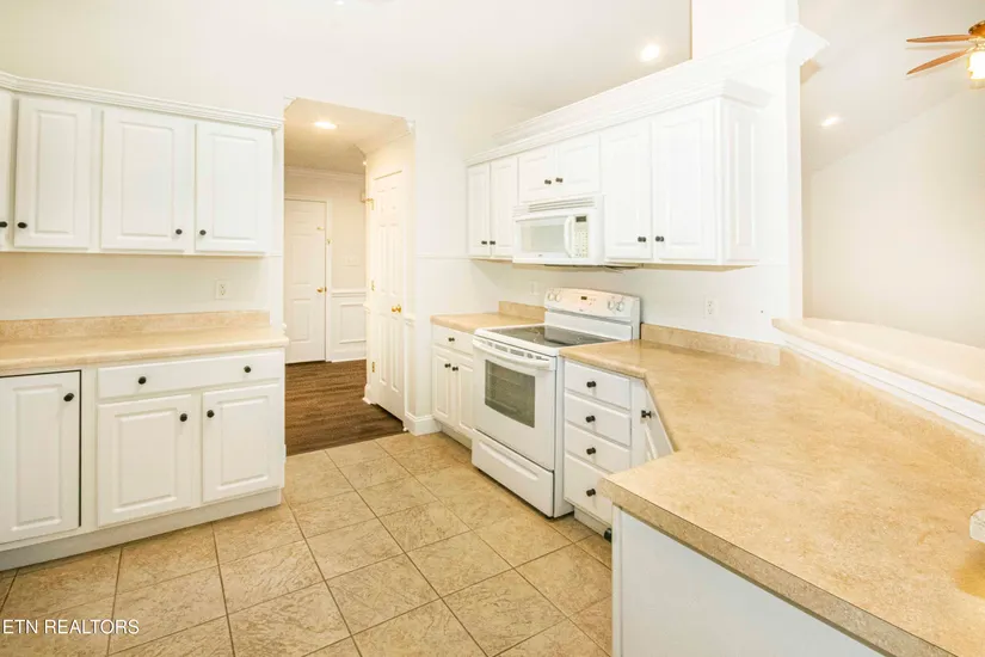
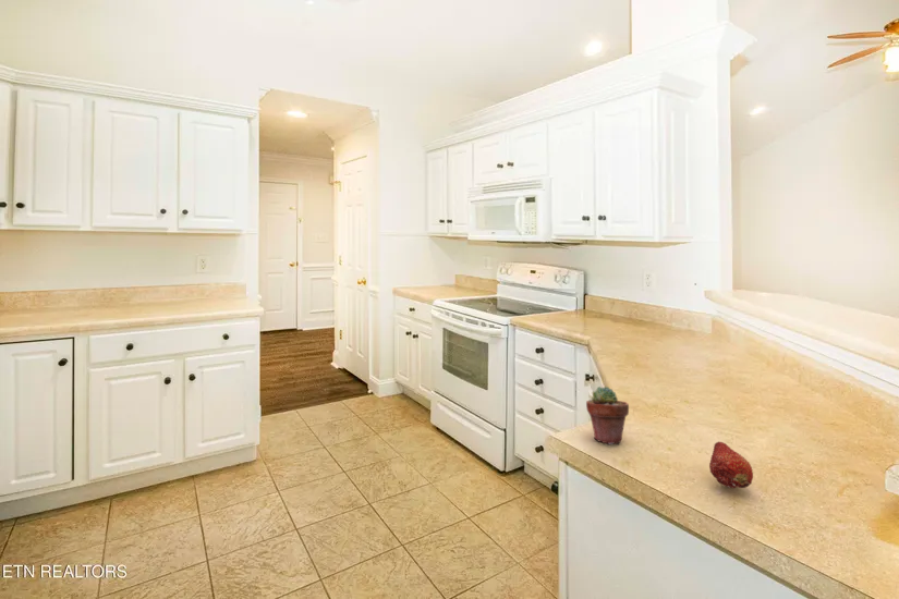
+ fruit [708,440,754,489]
+ potted succulent [585,386,630,445]
